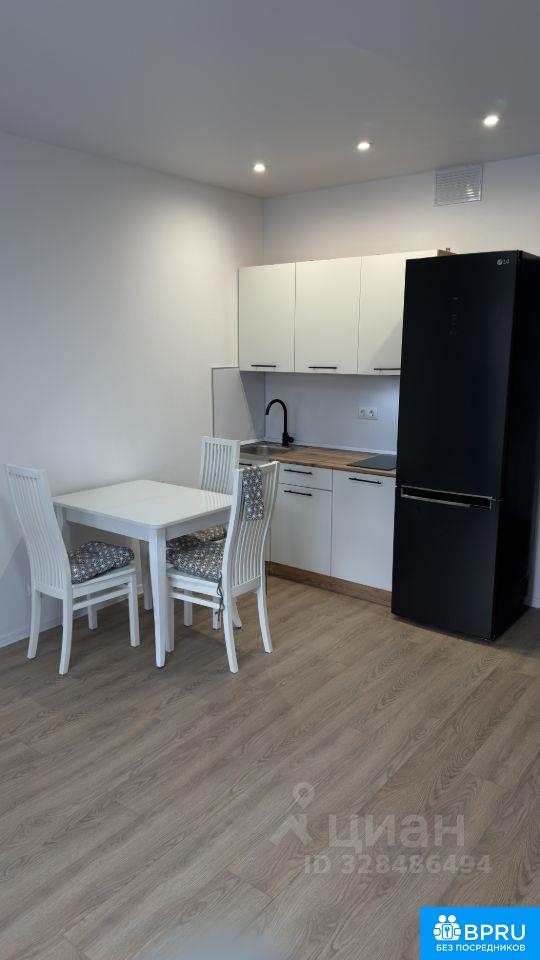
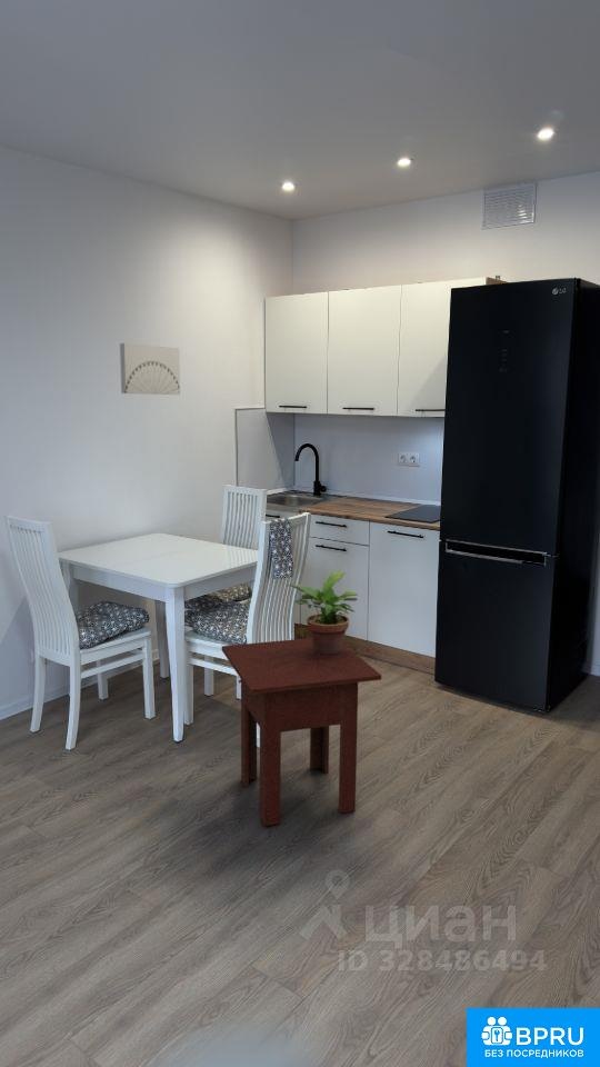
+ wall art [119,342,181,396]
+ potted plant [284,571,358,655]
+ side table [221,637,382,827]
